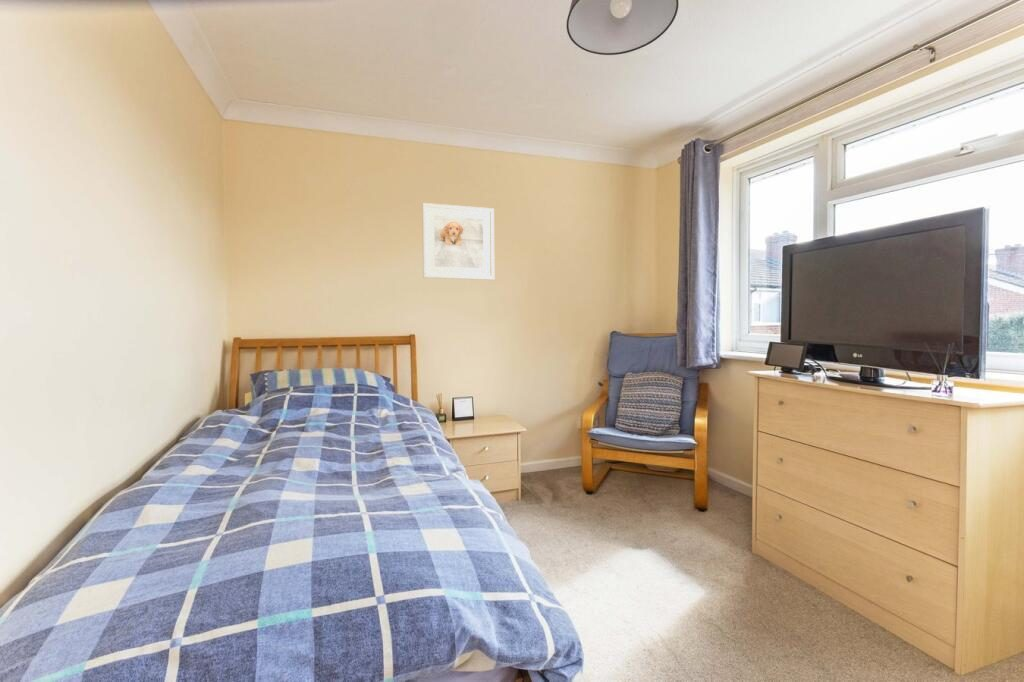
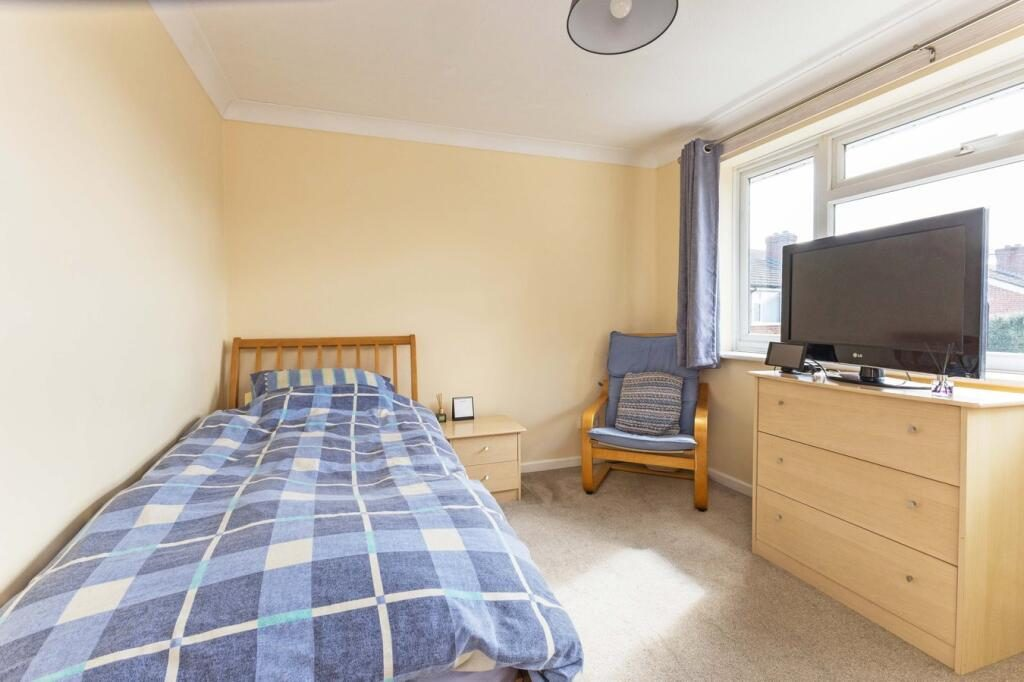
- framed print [421,202,495,281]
